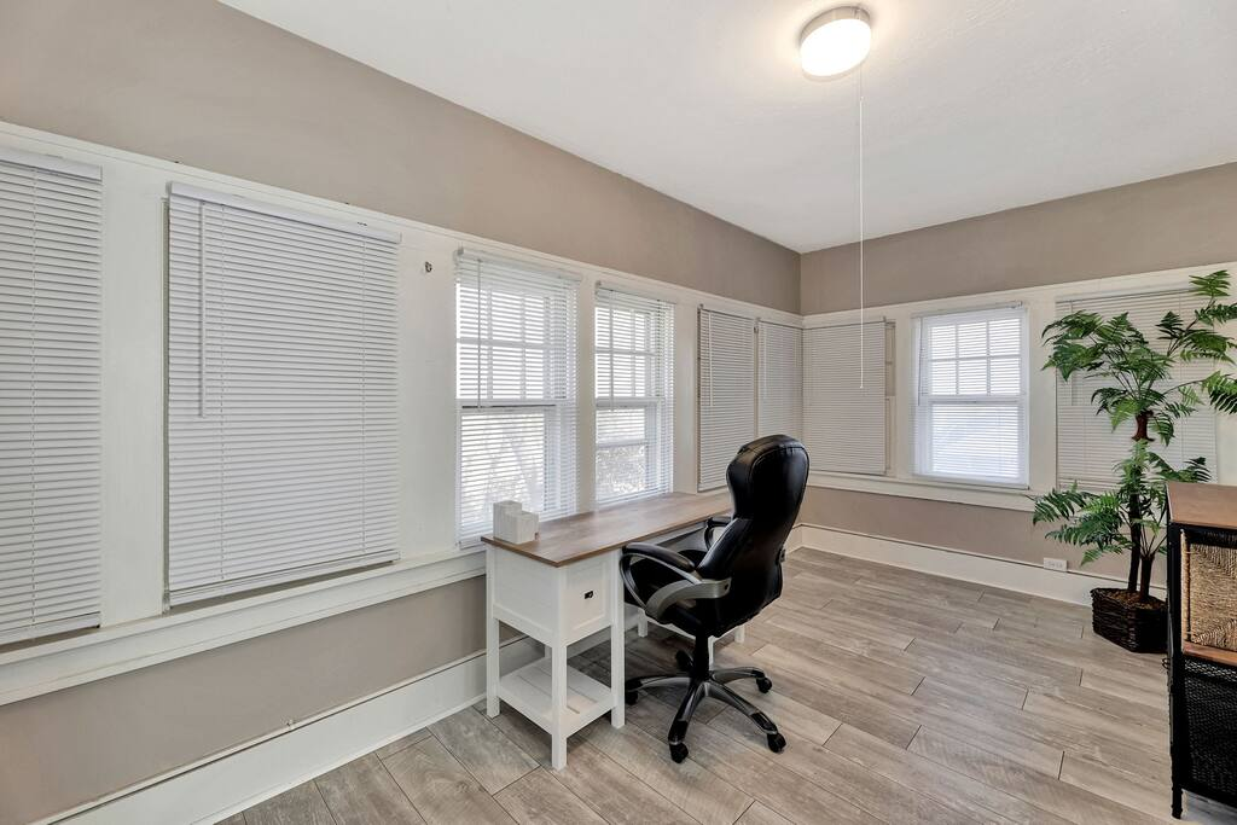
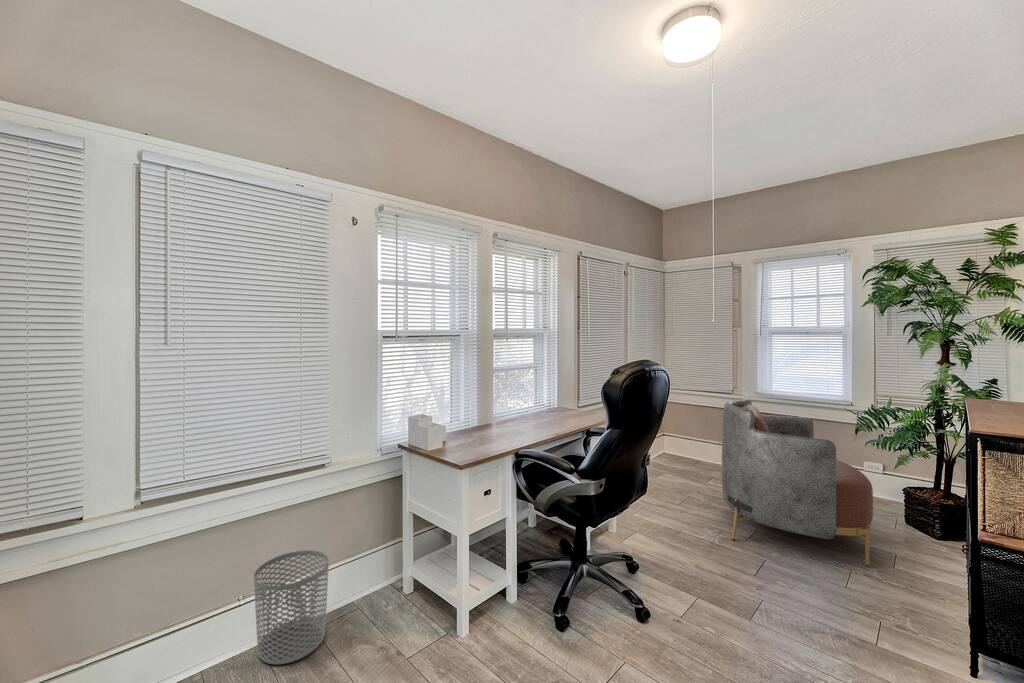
+ armchair [721,398,874,567]
+ waste bin [253,549,330,665]
